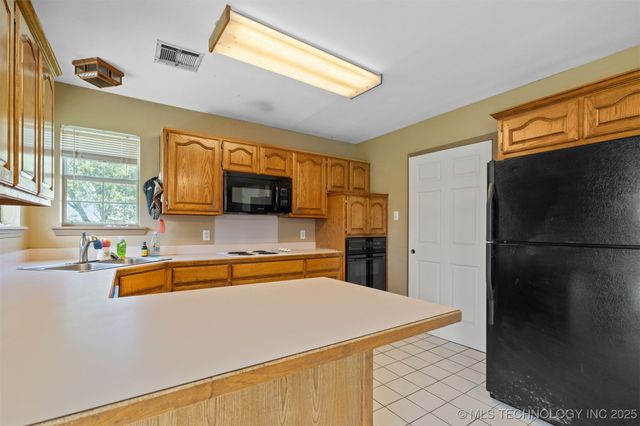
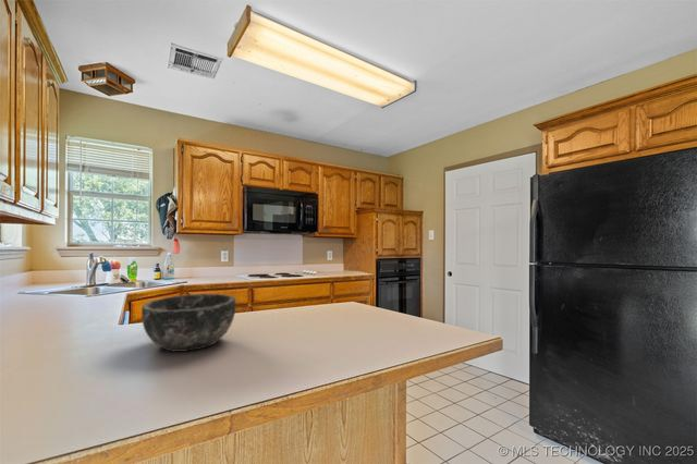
+ bowl [140,293,237,353]
